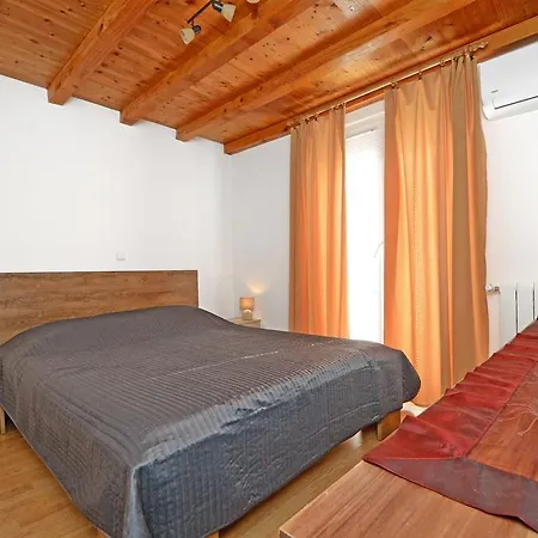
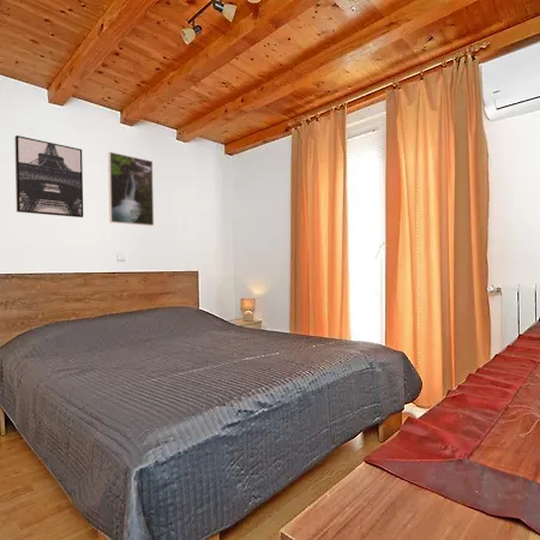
+ wall art [14,134,84,218]
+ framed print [107,151,155,227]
